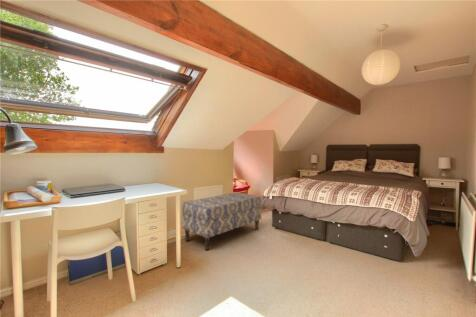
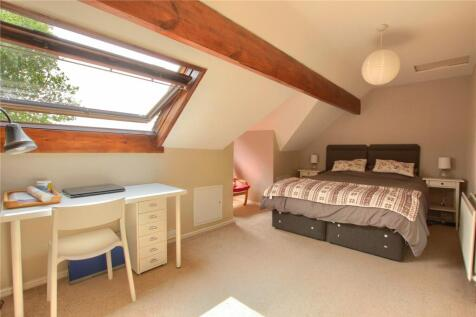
- bench [181,191,263,251]
